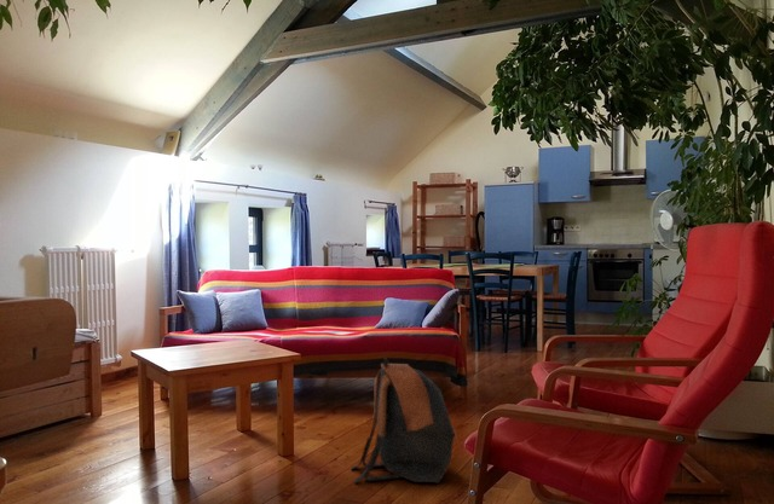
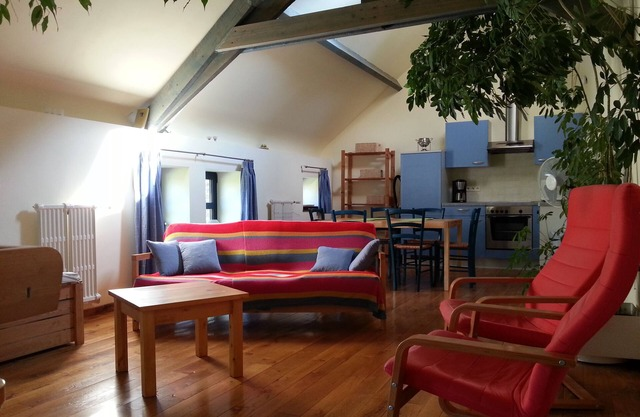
- backpack [350,357,460,485]
